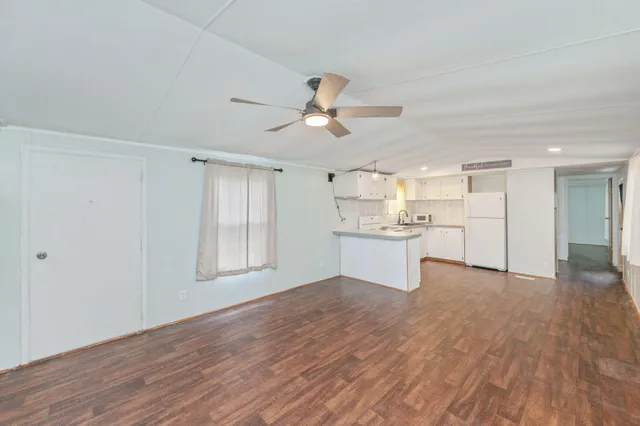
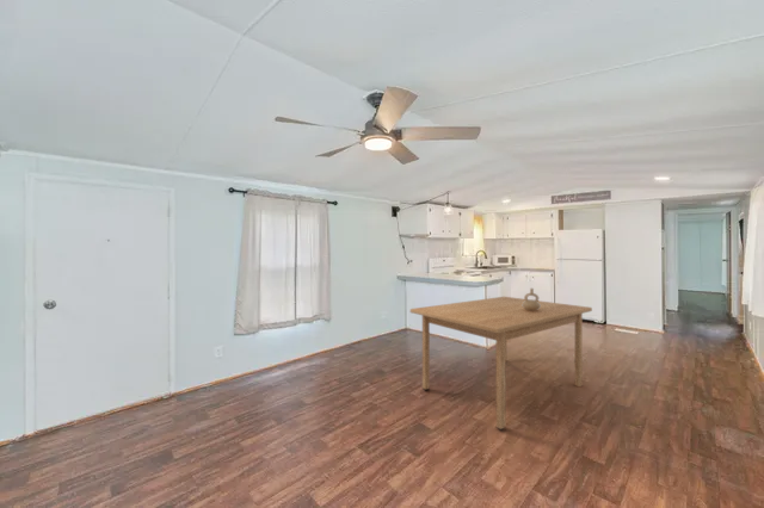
+ table [409,296,593,430]
+ ceramic jug [522,287,541,311]
